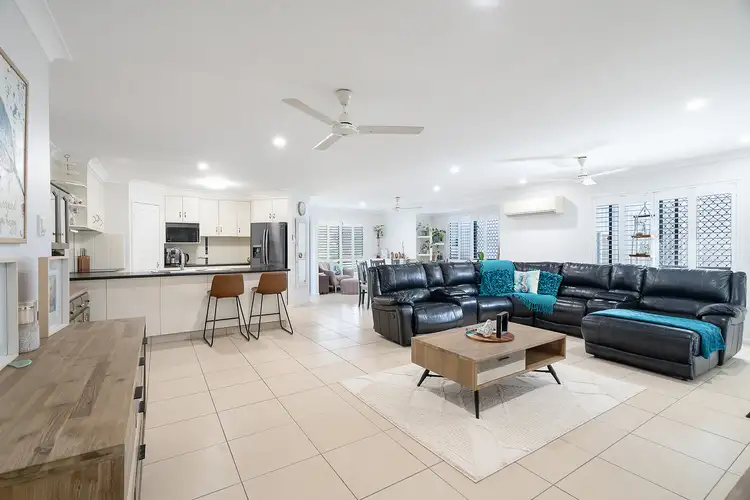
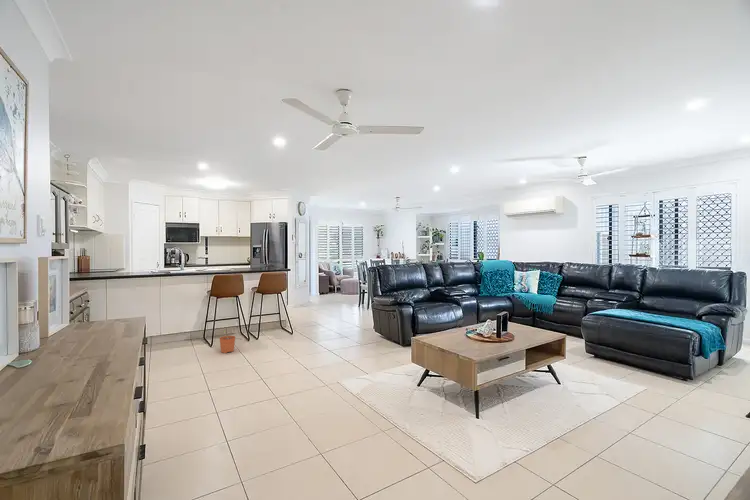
+ plant pot [219,330,236,354]
